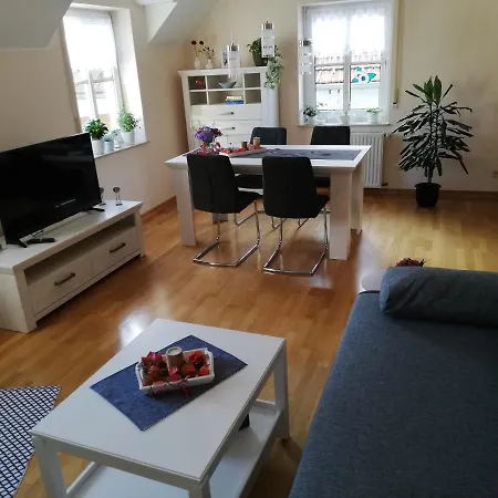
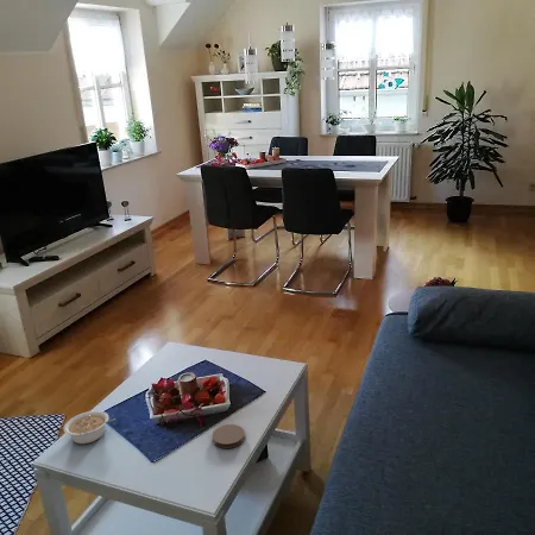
+ coaster [212,423,246,449]
+ legume [63,410,117,445]
